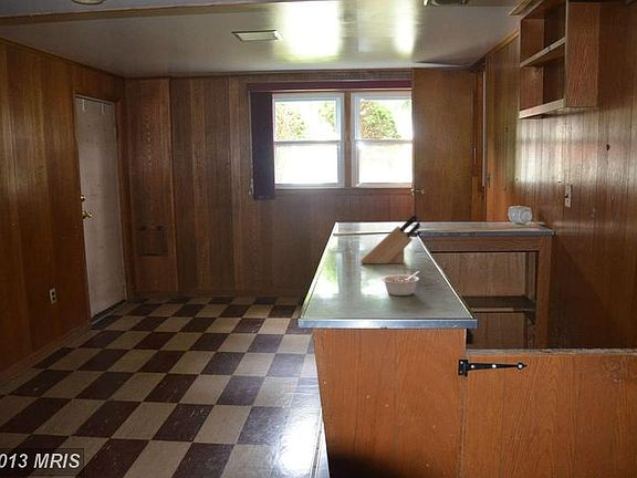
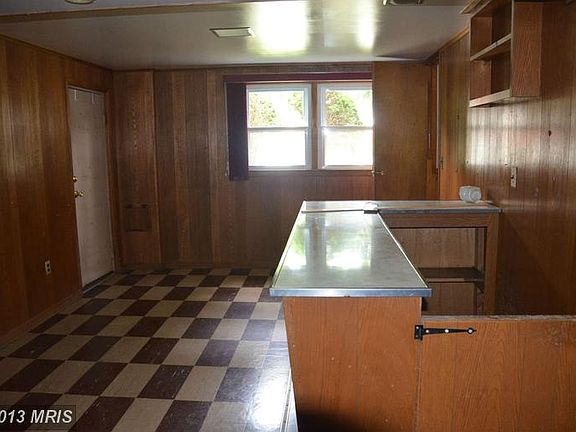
- knife block [359,214,421,264]
- legume [380,270,420,297]
